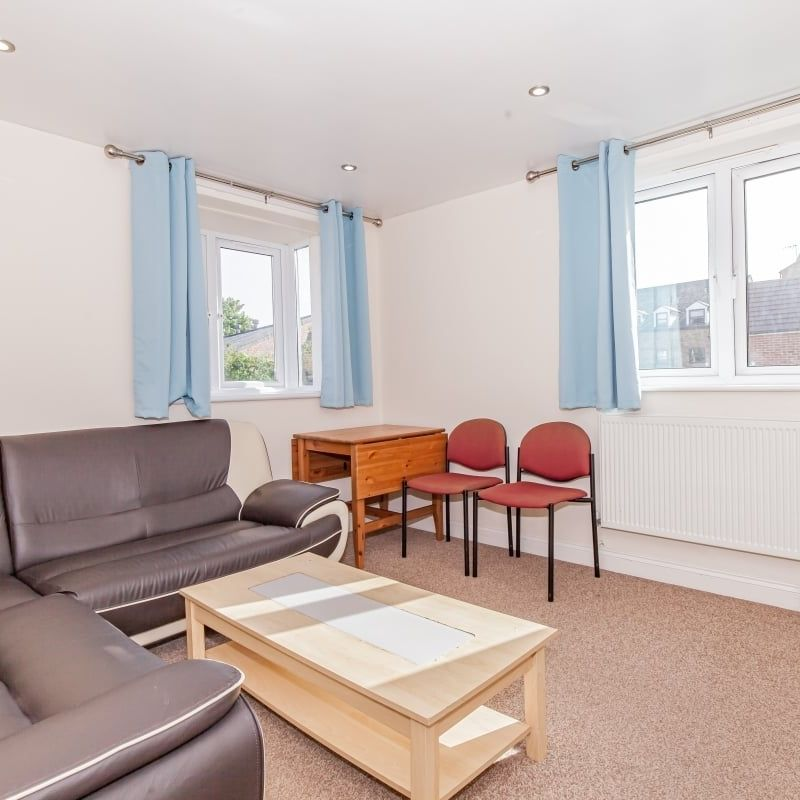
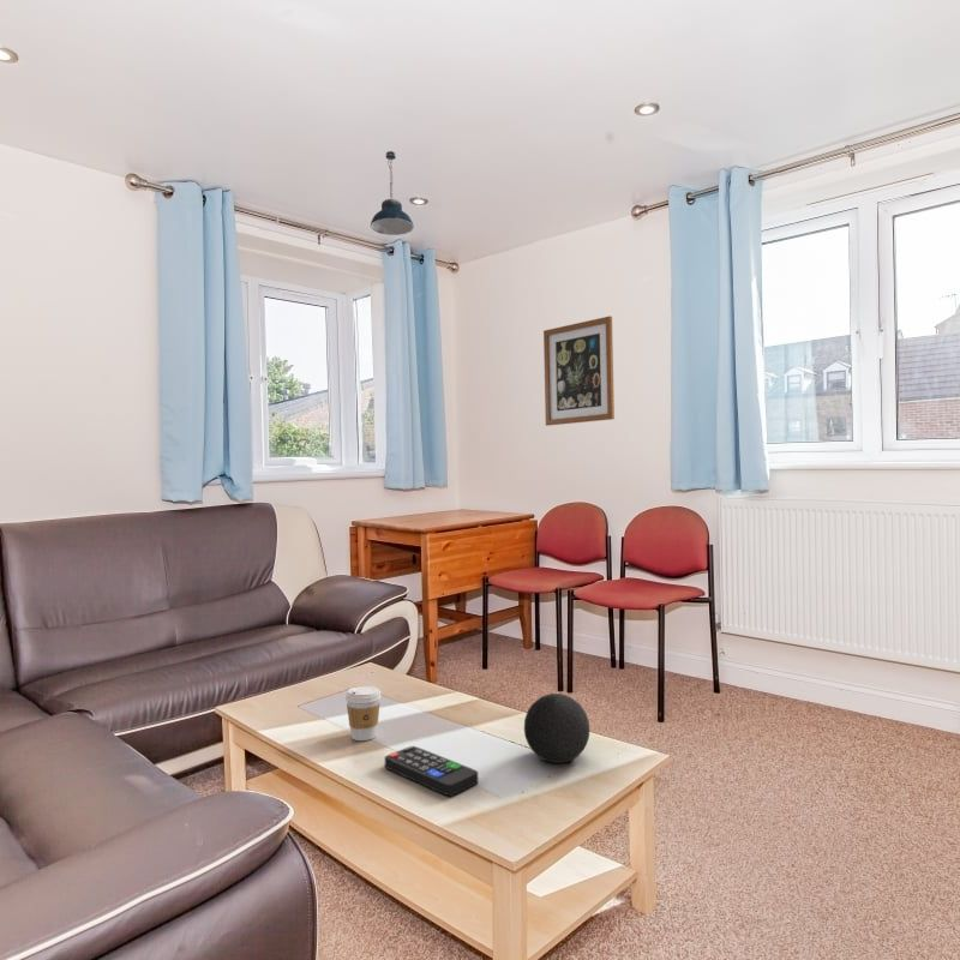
+ decorative ball [523,692,590,764]
+ wall art [542,314,616,427]
+ remote control [384,745,479,797]
+ pendant light [370,150,415,236]
+ coffee cup [344,685,382,742]
